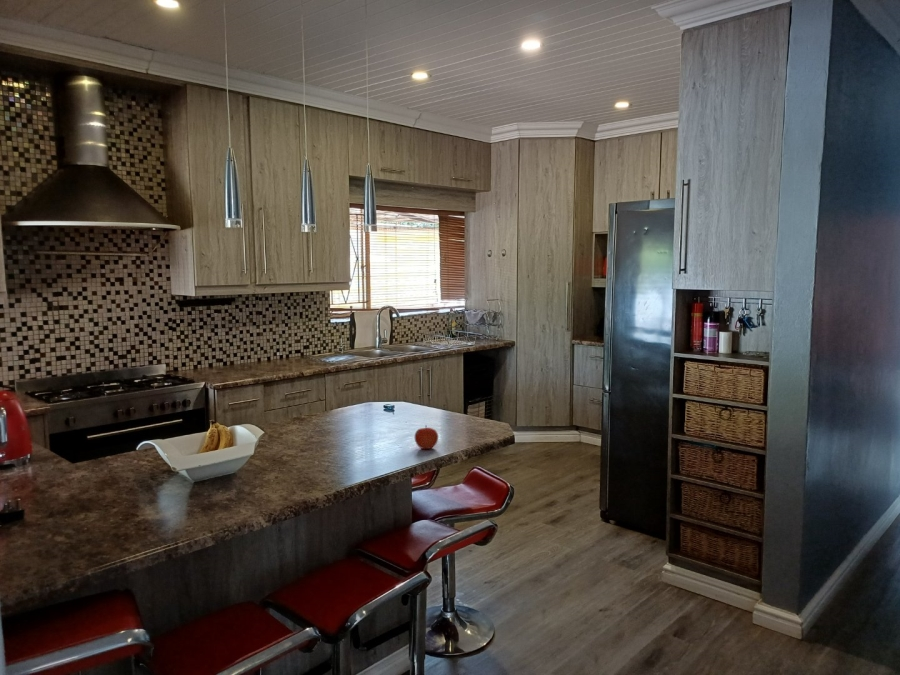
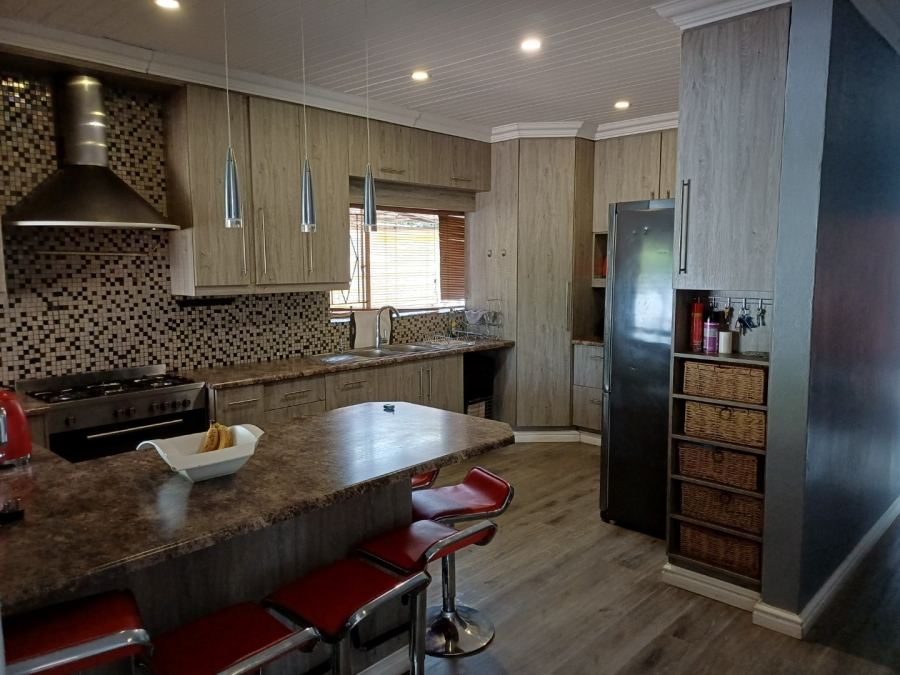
- apple [414,424,439,450]
